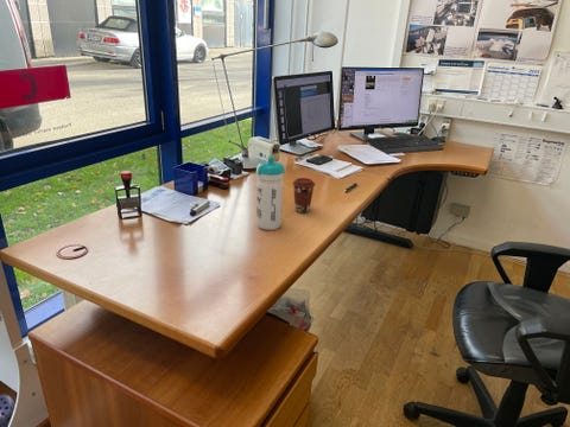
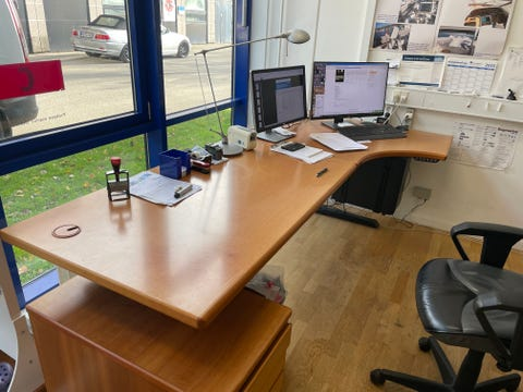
- coffee cup [292,177,316,214]
- water bottle [255,154,286,231]
